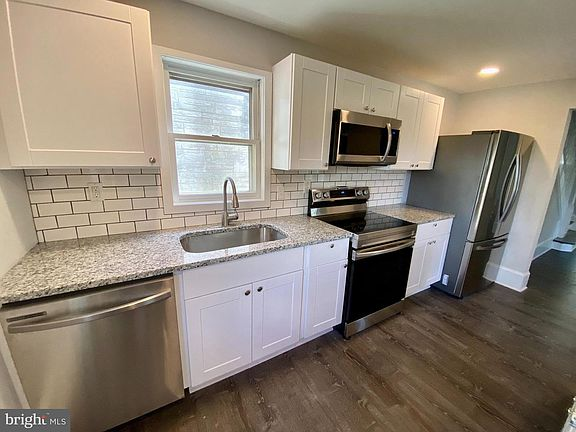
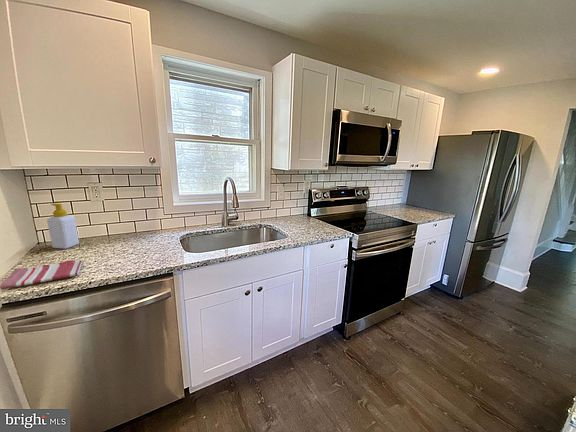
+ dish towel [0,259,83,290]
+ soap bottle [46,202,80,250]
